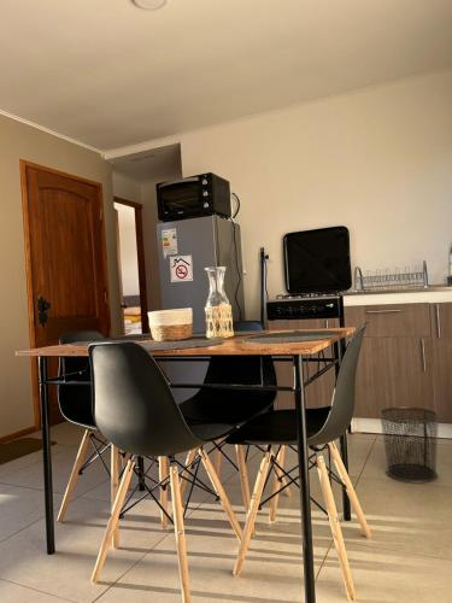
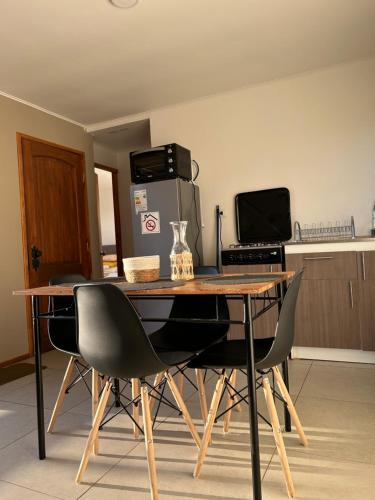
- waste bin [377,405,441,485]
